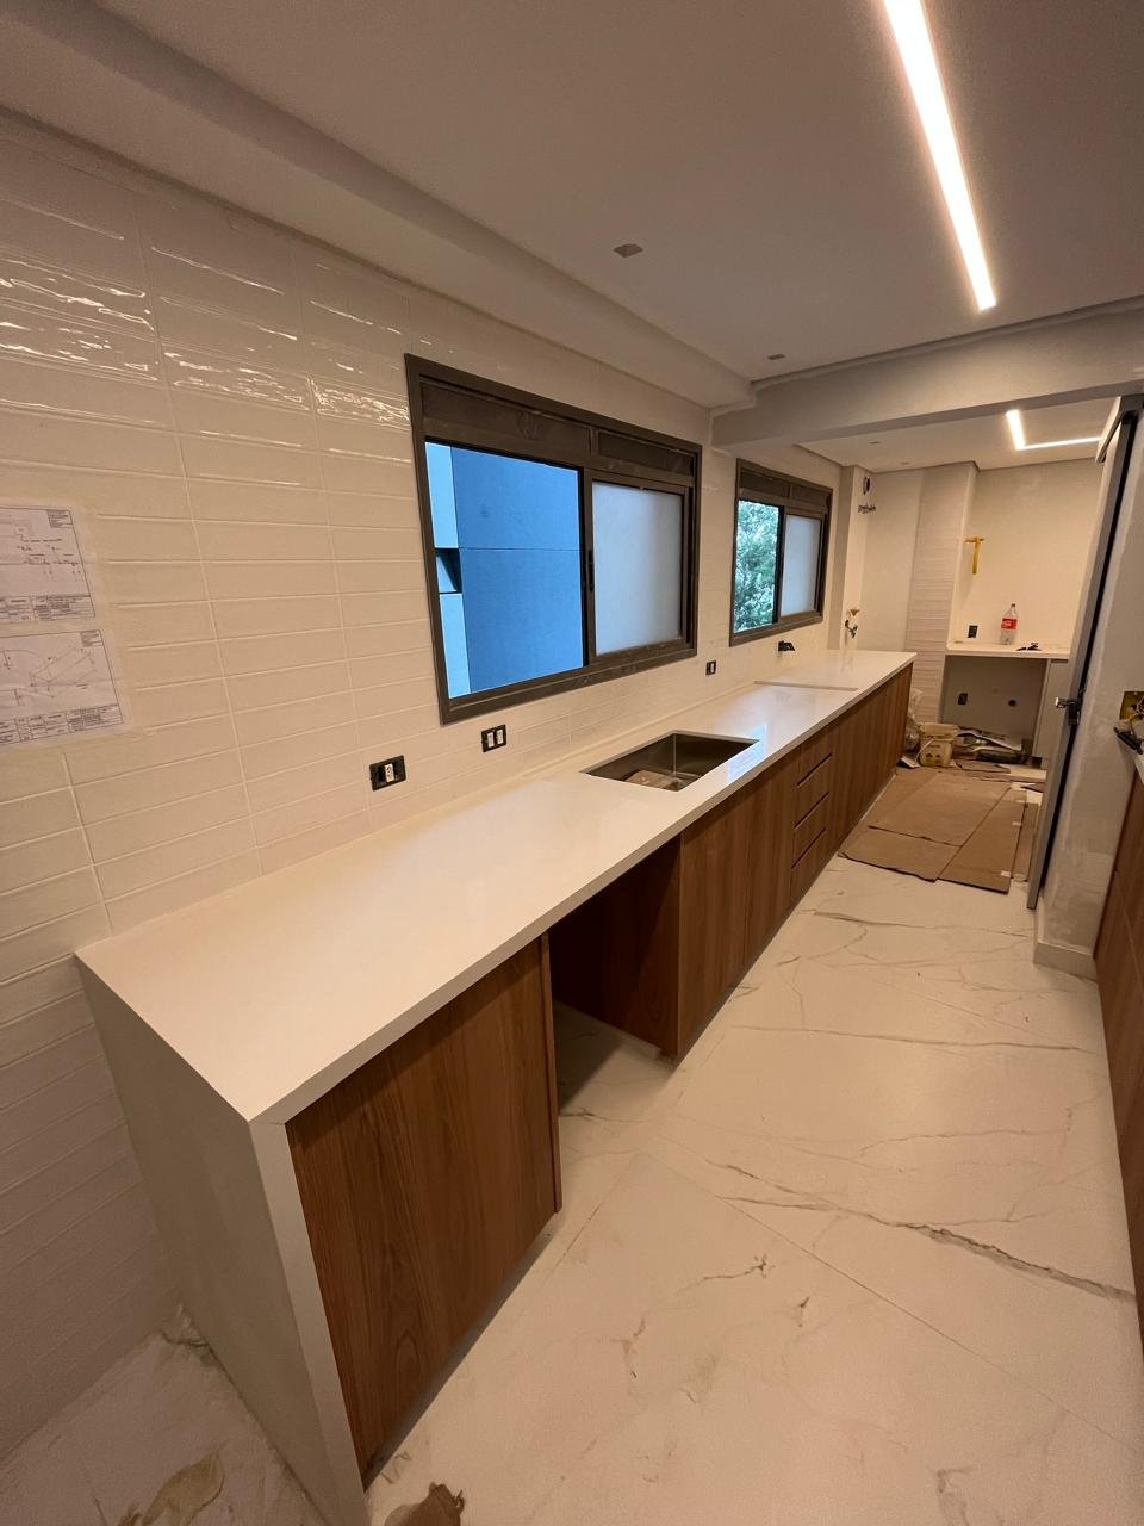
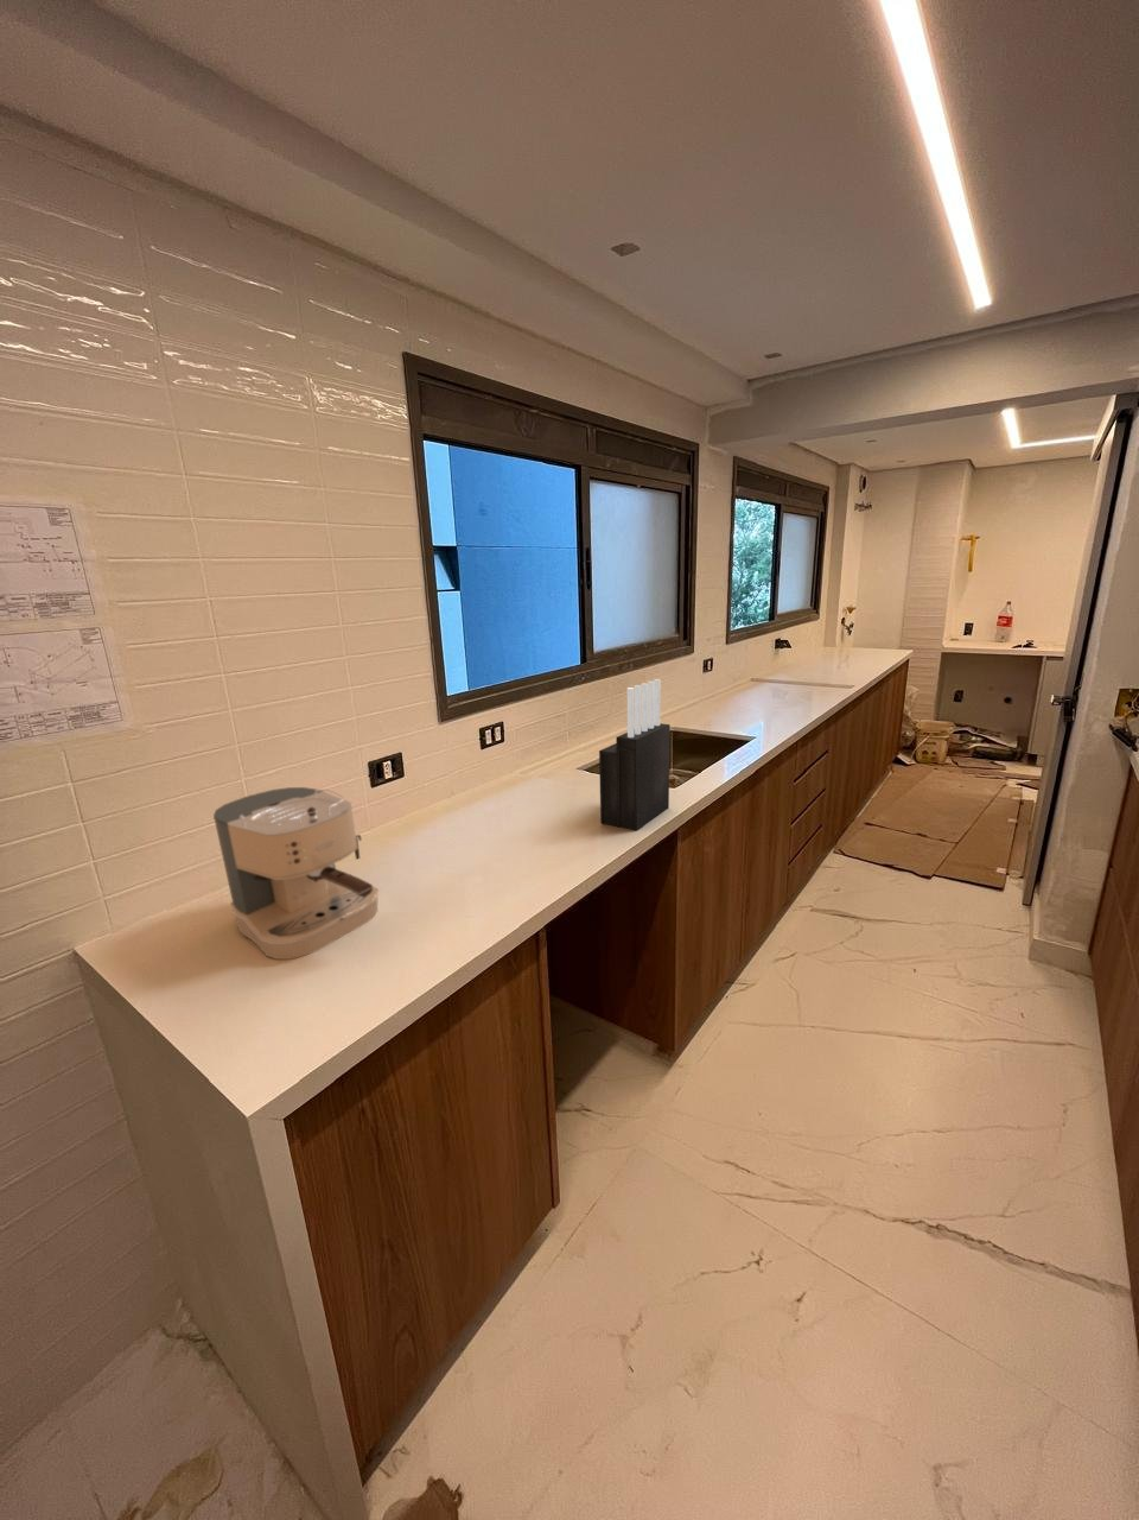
+ knife block [598,679,671,833]
+ coffee maker [213,786,379,961]
